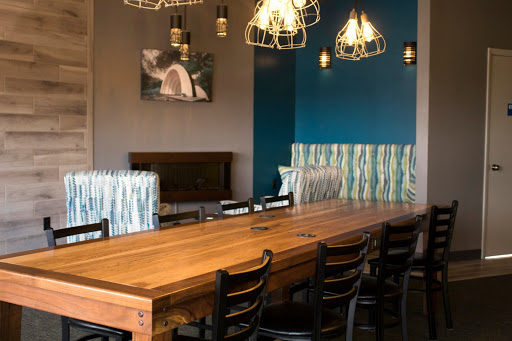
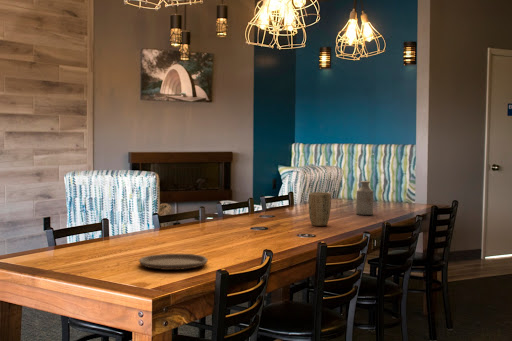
+ plant pot [308,191,332,227]
+ bottle [355,180,374,216]
+ plate [138,253,209,271]
